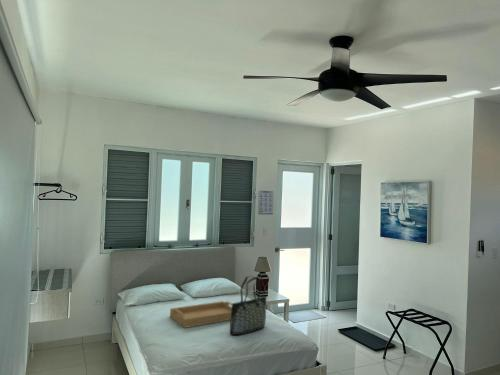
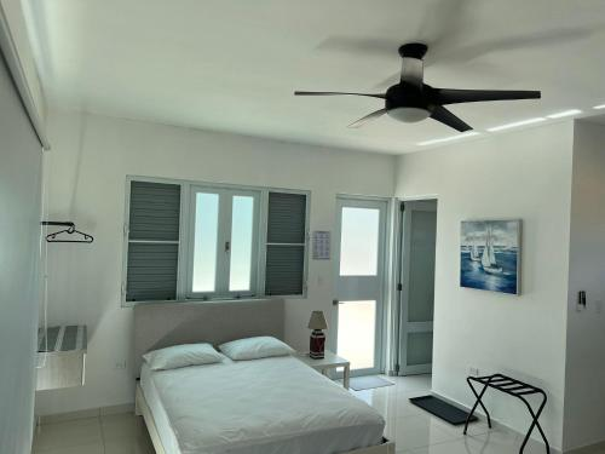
- tote bag [229,275,267,336]
- serving tray [169,300,233,329]
